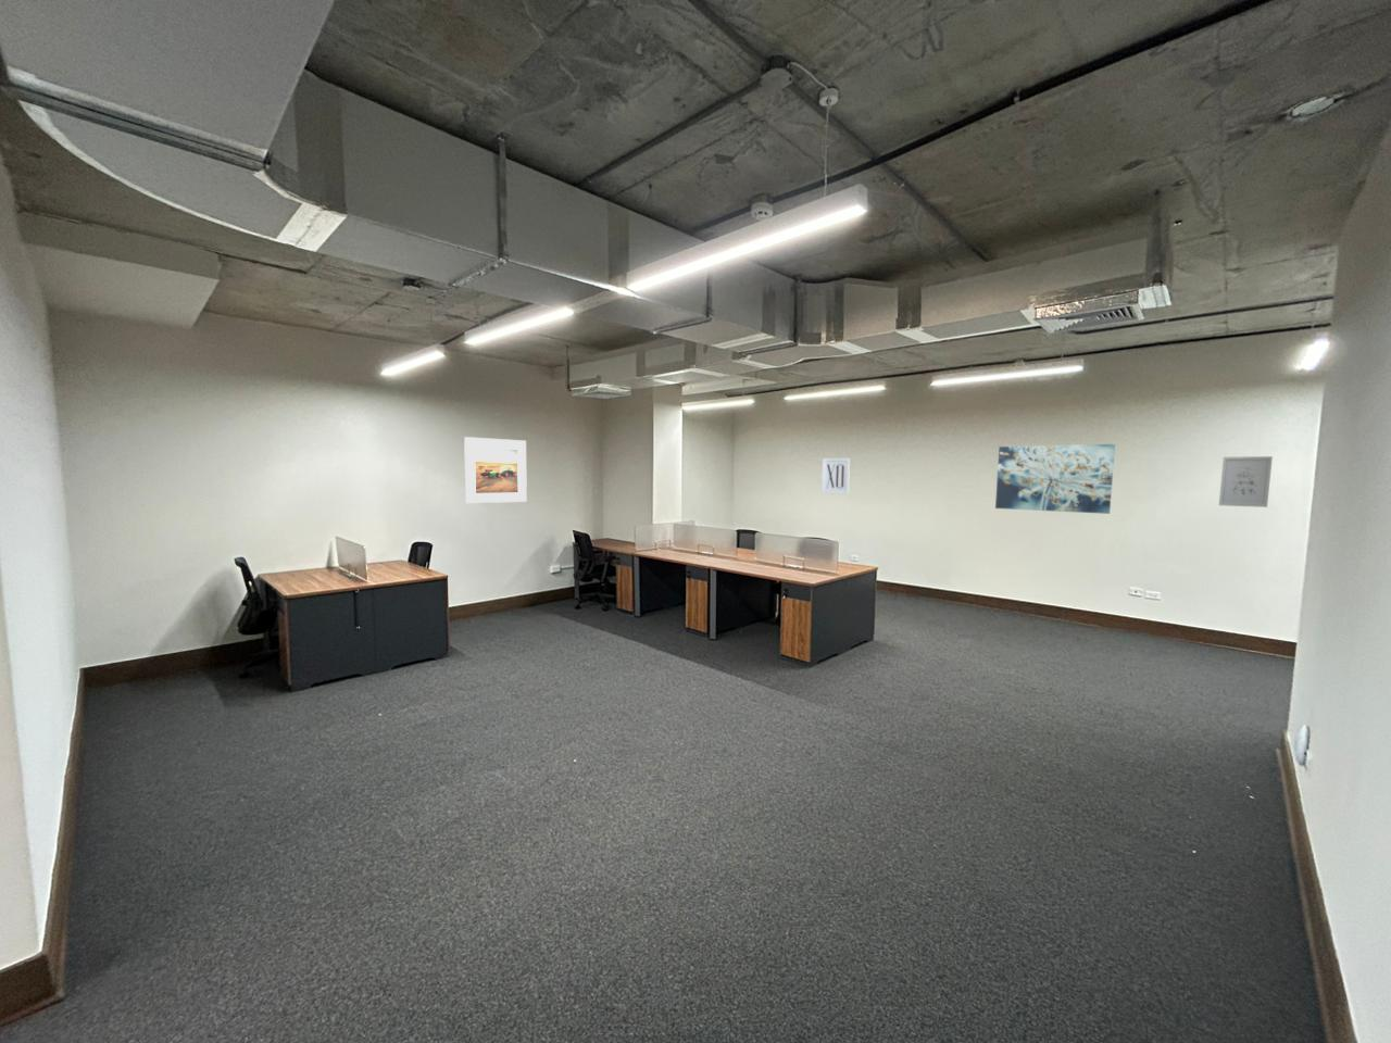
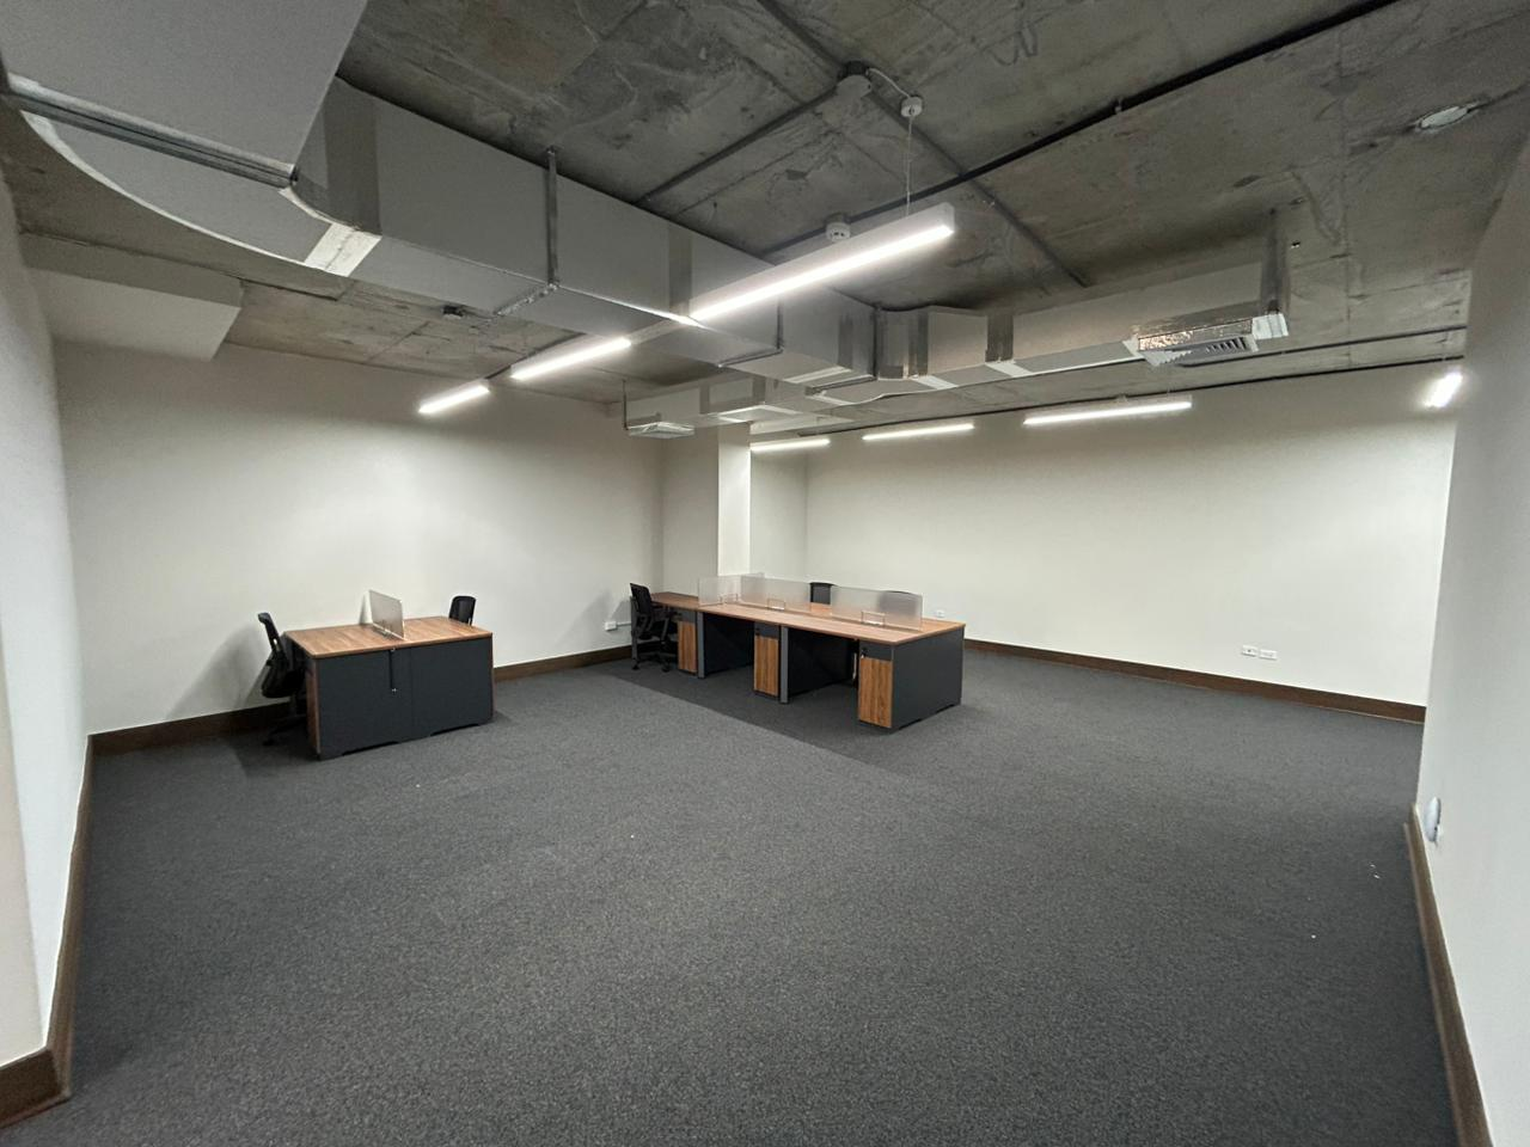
- wall art [1218,456,1274,508]
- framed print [463,436,528,504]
- wall art [820,457,851,495]
- wall art [995,444,1116,515]
